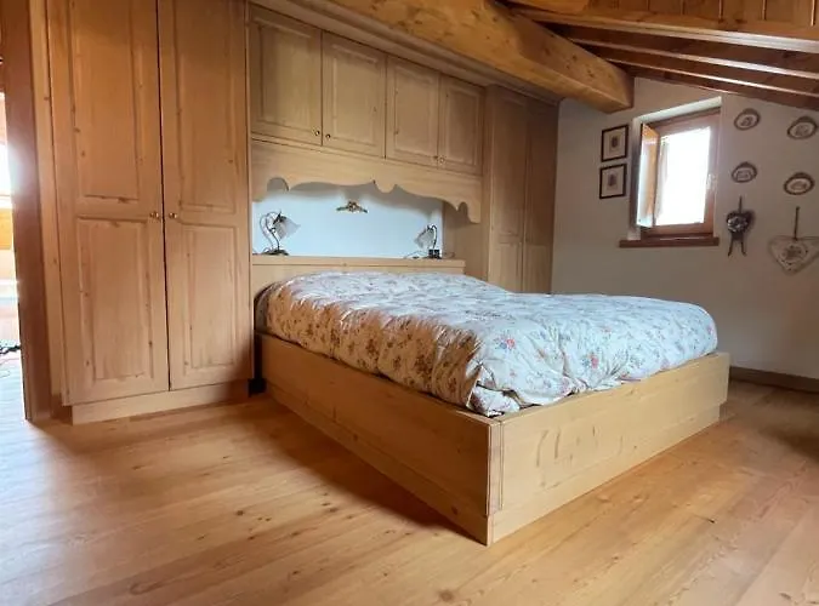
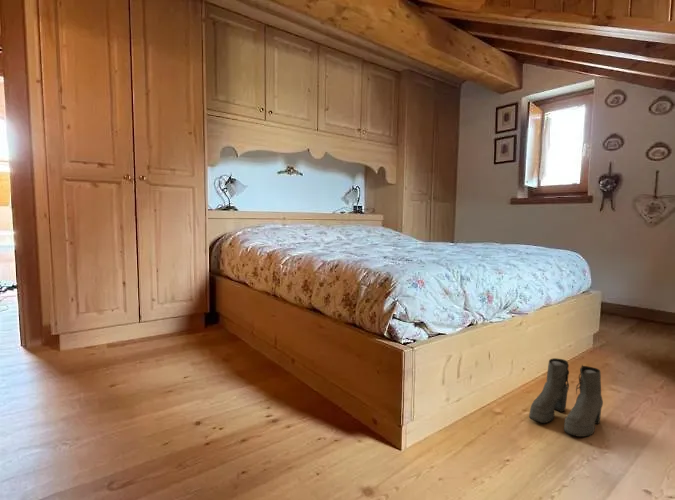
+ boots [528,357,604,438]
